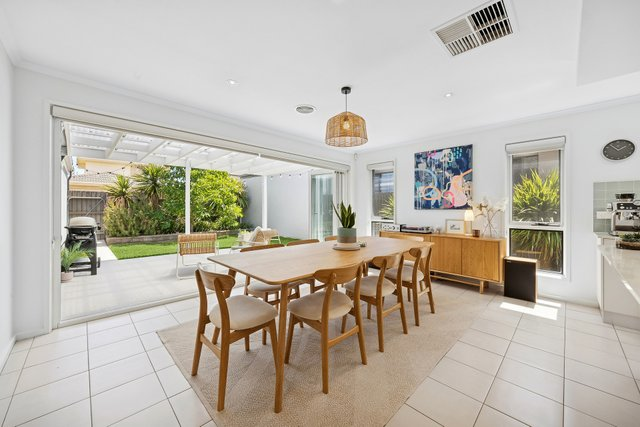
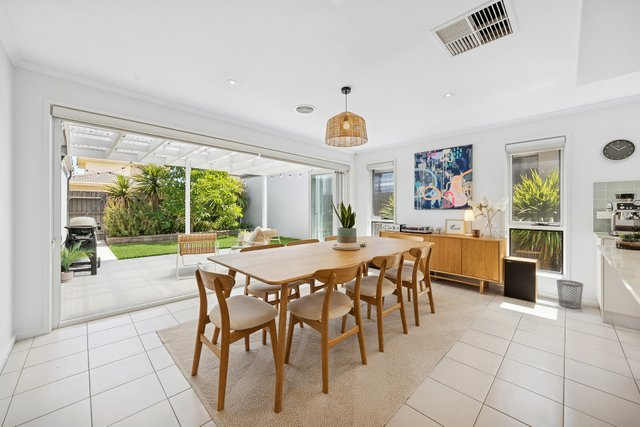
+ wastebasket [556,279,584,310]
